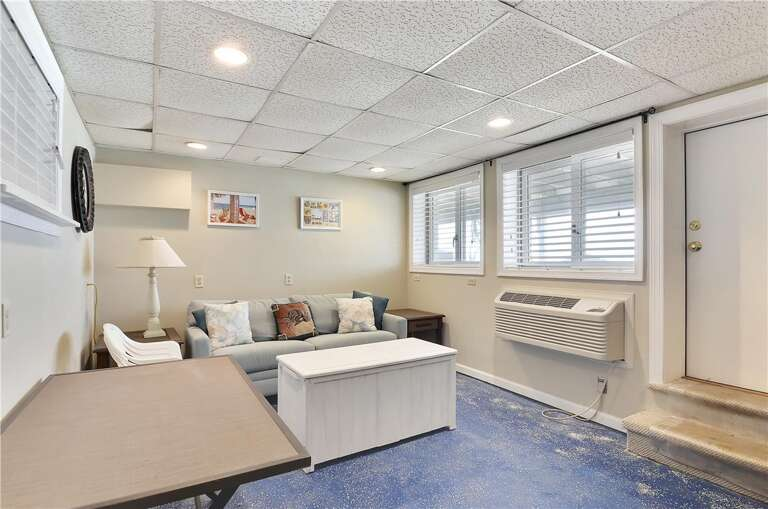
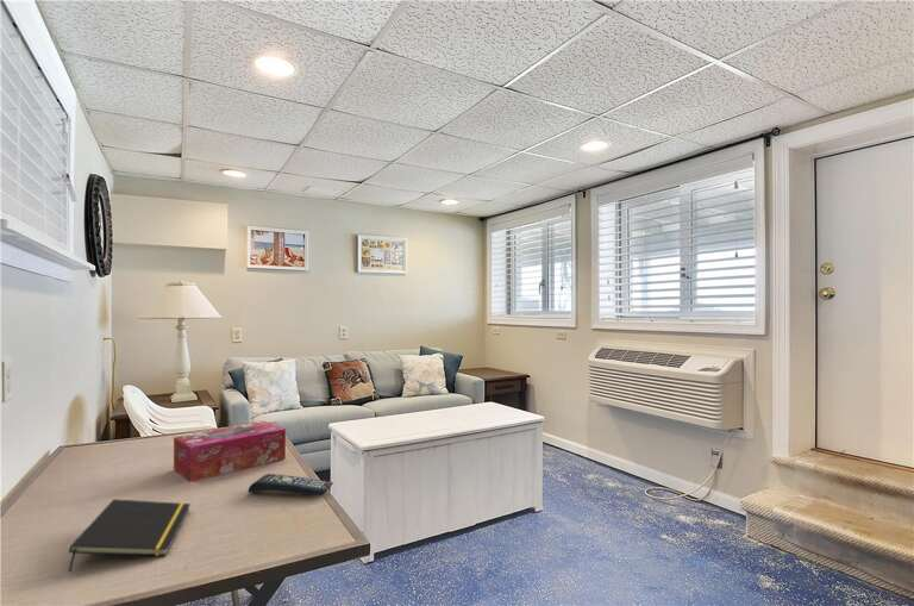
+ remote control [246,473,334,496]
+ tissue box [173,420,287,483]
+ notepad [68,498,192,573]
